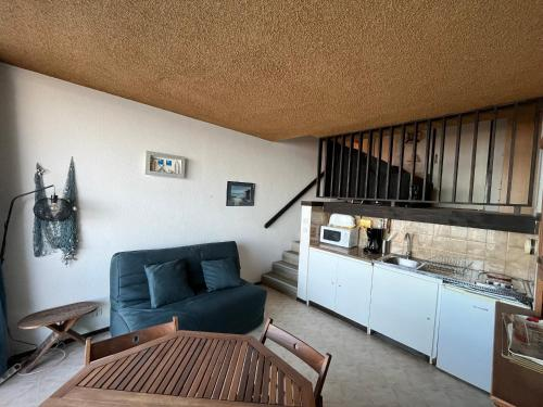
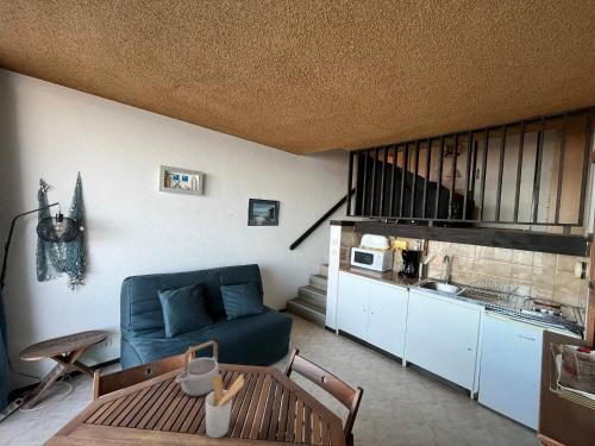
+ teapot [175,339,220,397]
+ utensil holder [205,373,245,439]
